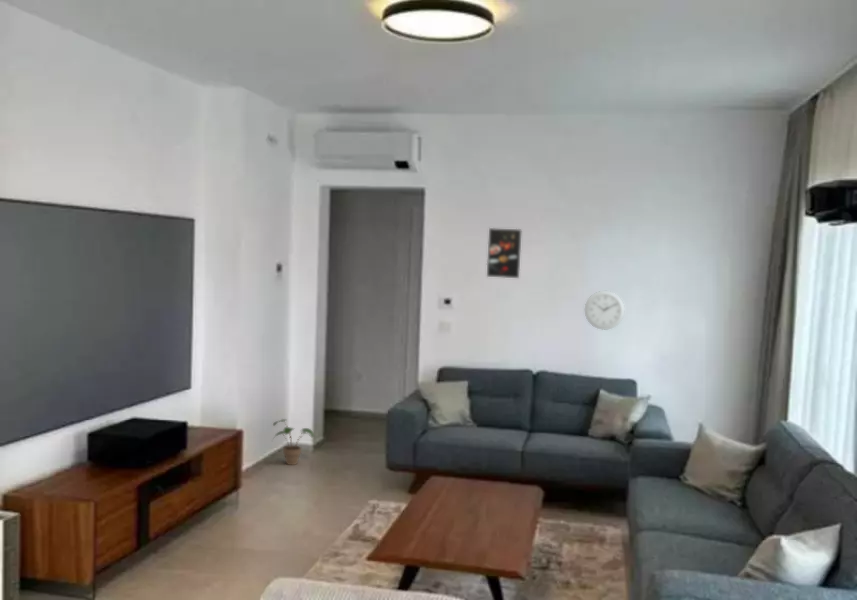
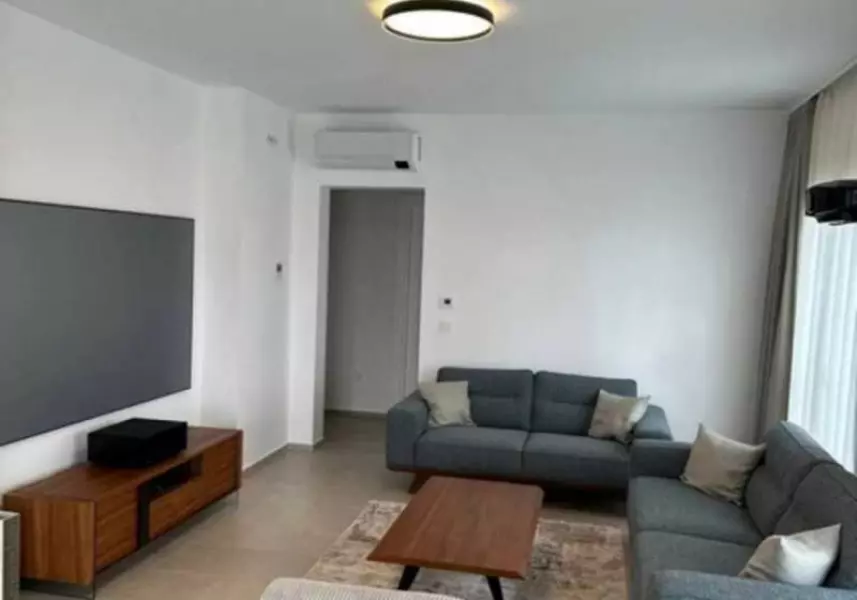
- potted plant [271,418,315,466]
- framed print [486,227,523,279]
- wall clock [584,290,625,331]
